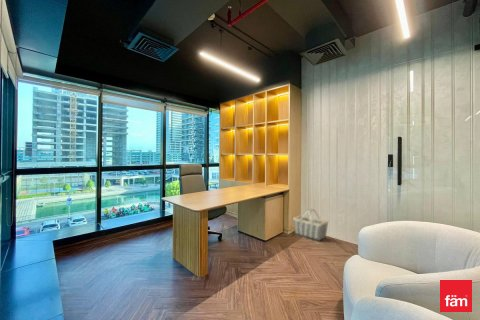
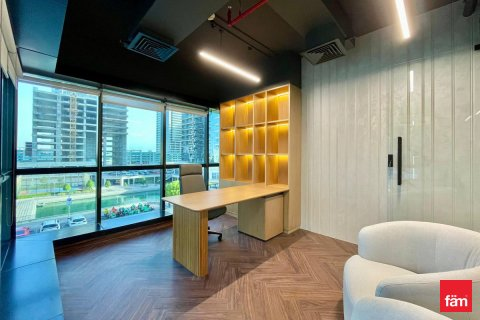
- basket [292,208,329,242]
